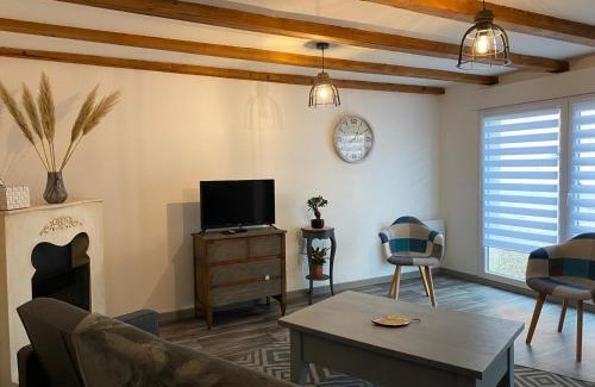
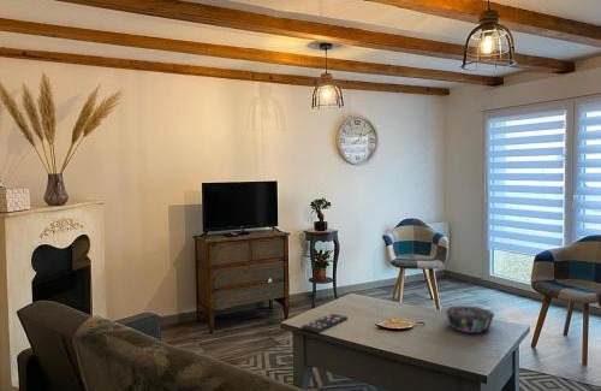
+ remote control [300,313,349,334]
+ decorative bowl [444,304,496,334]
